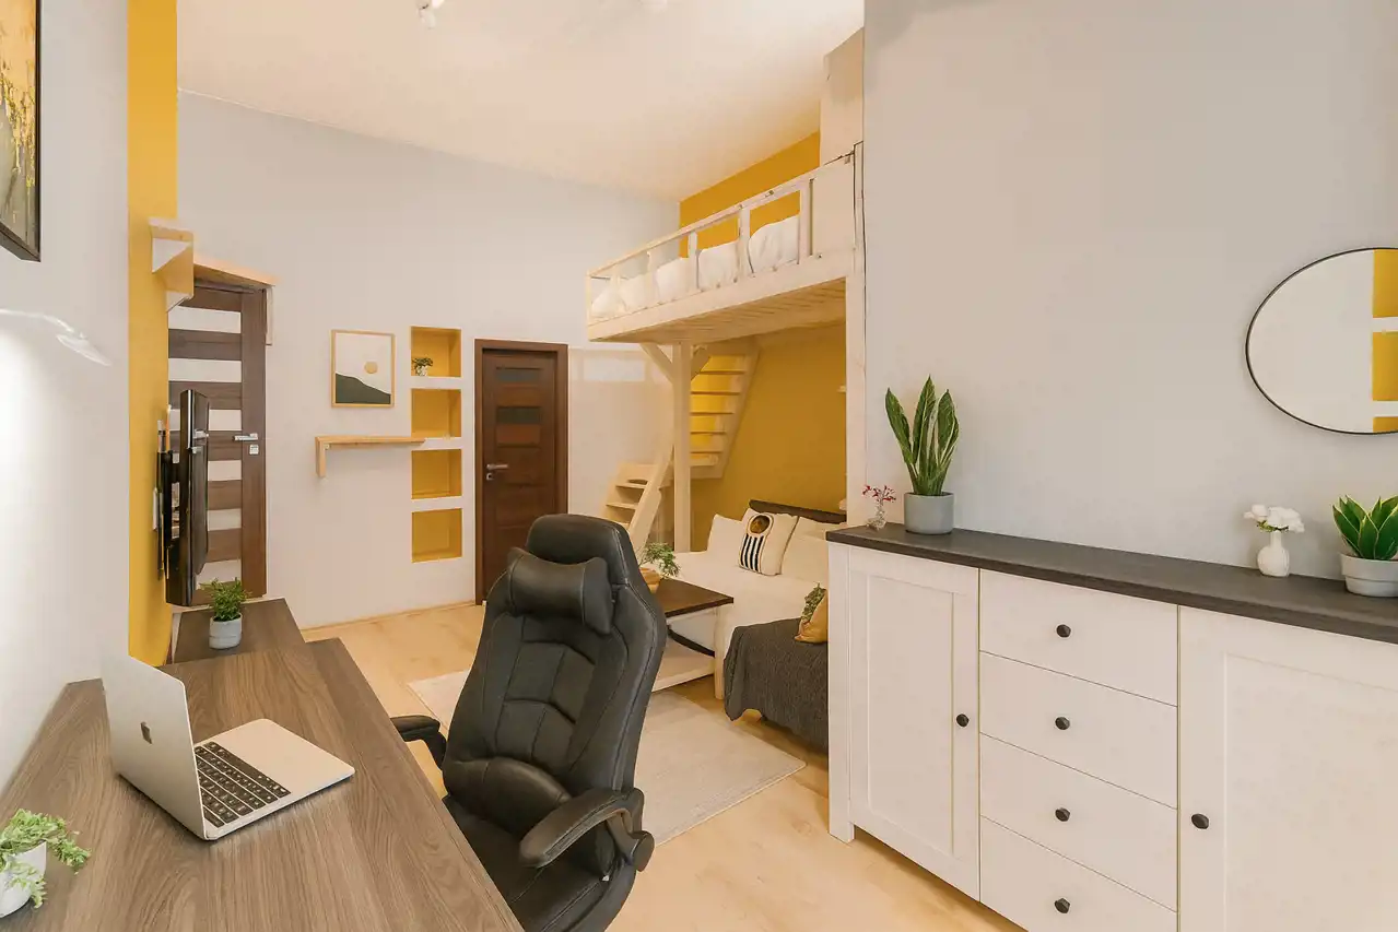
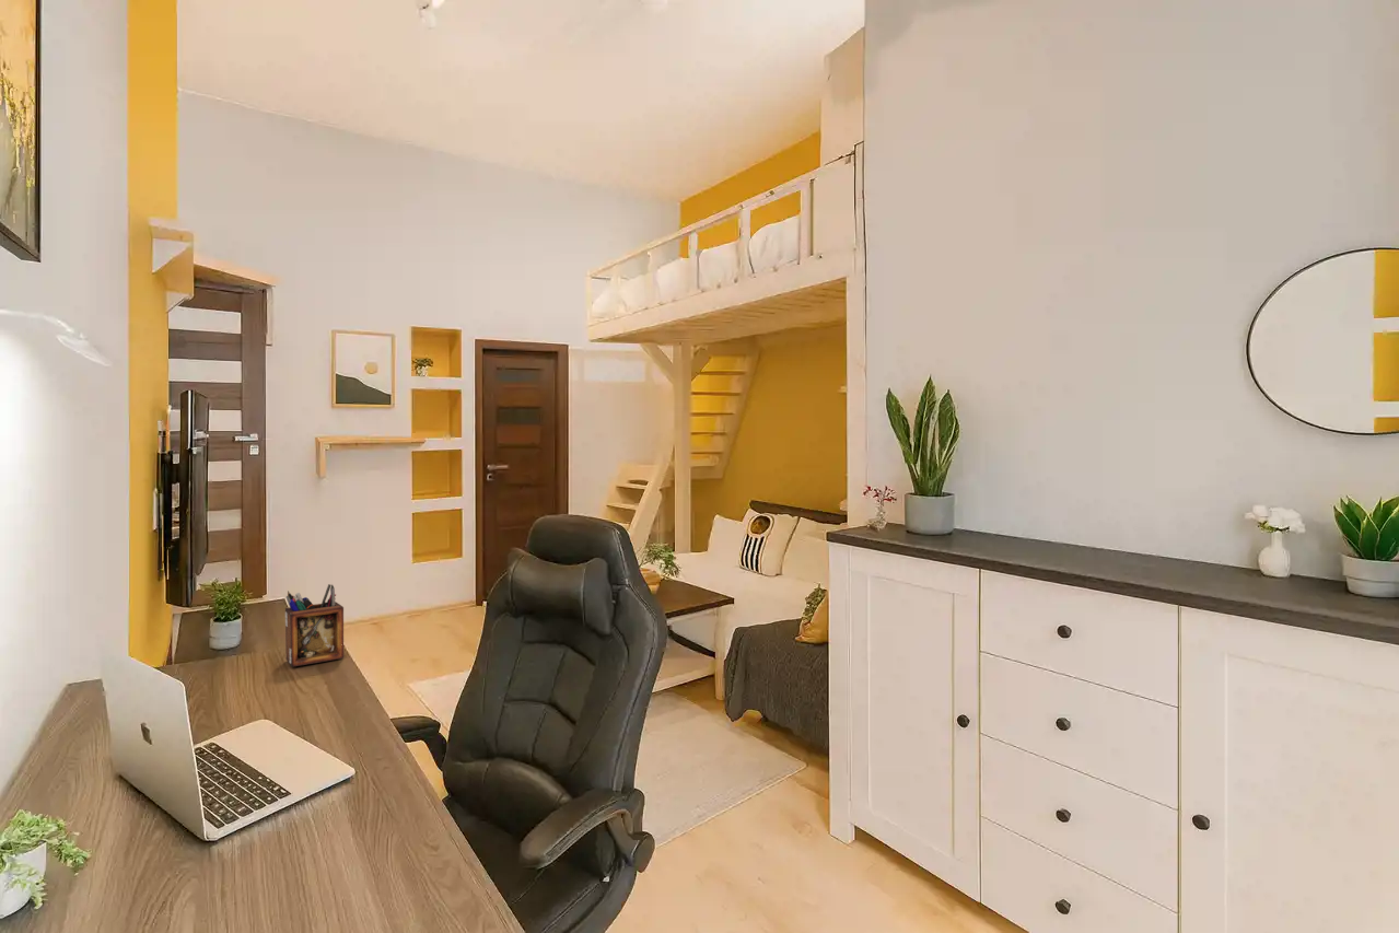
+ desk organizer [284,583,345,668]
